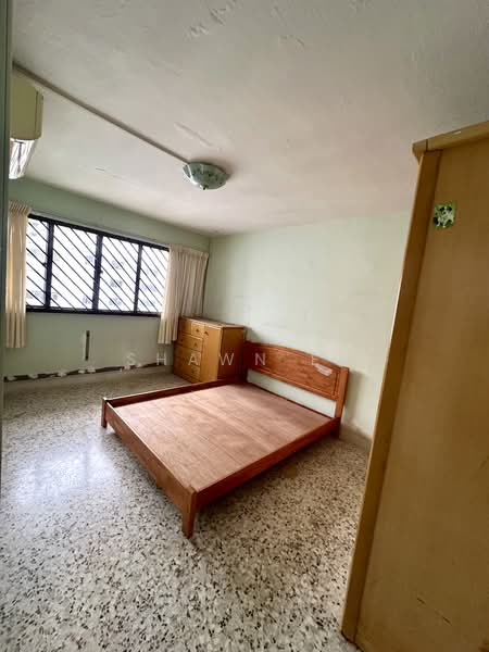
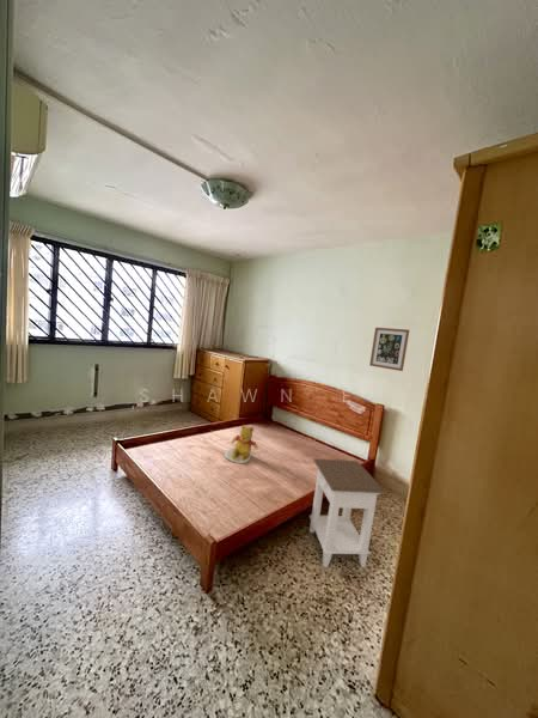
+ wall art [368,327,410,372]
+ teddy bear [224,424,259,464]
+ nightstand [308,457,387,568]
